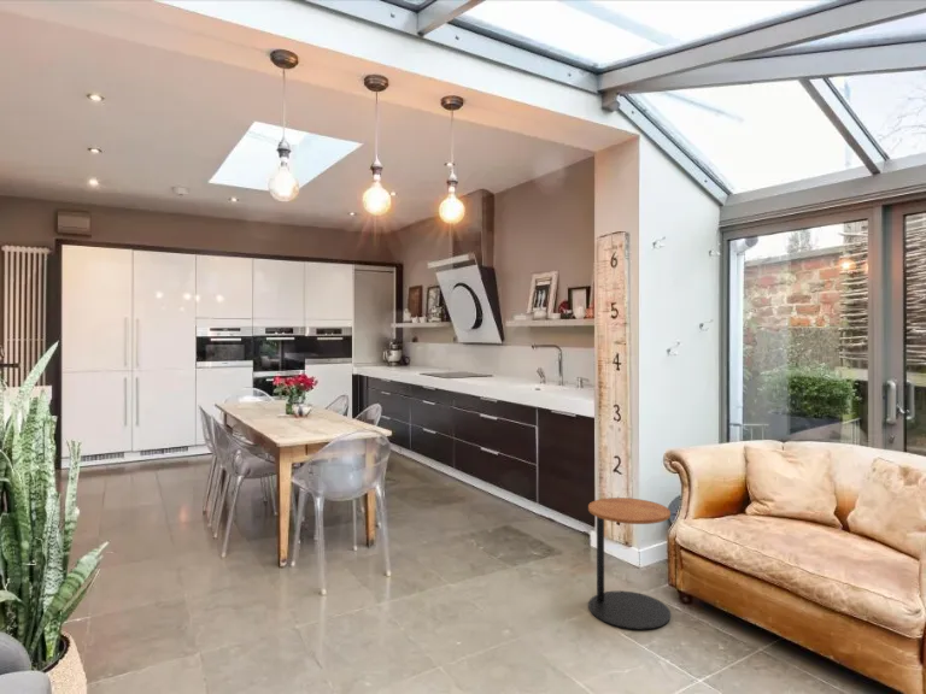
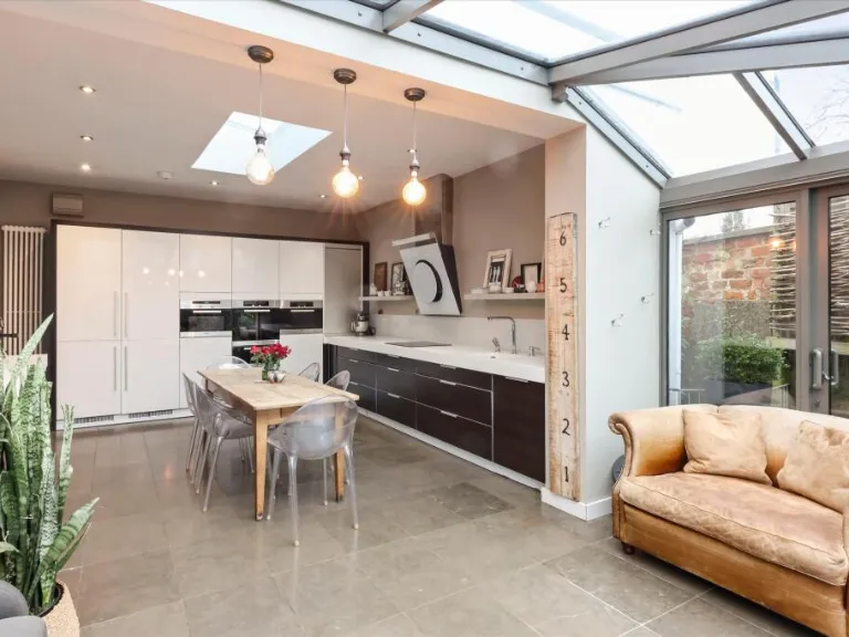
- side table [587,496,672,631]
